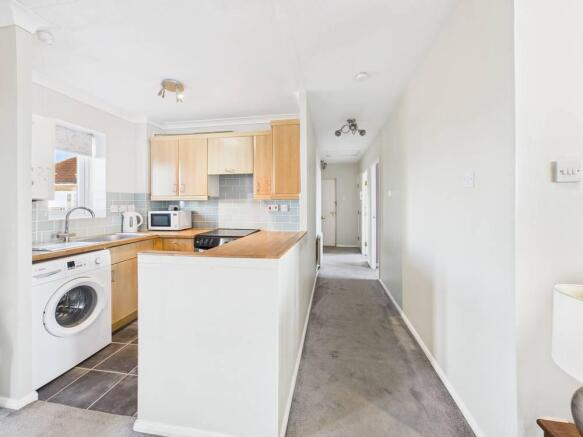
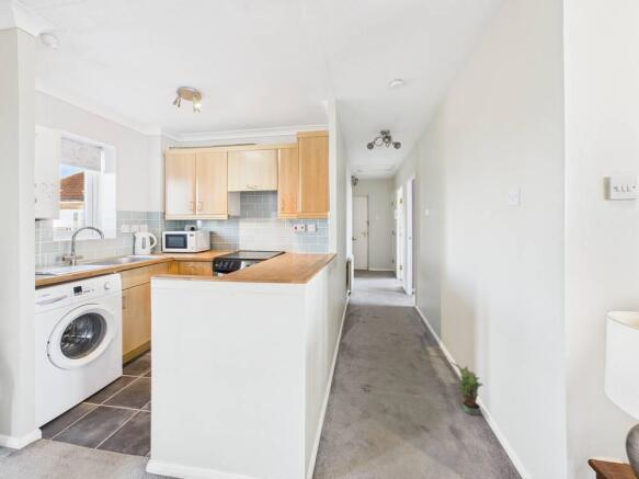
+ potted plant [450,362,484,417]
